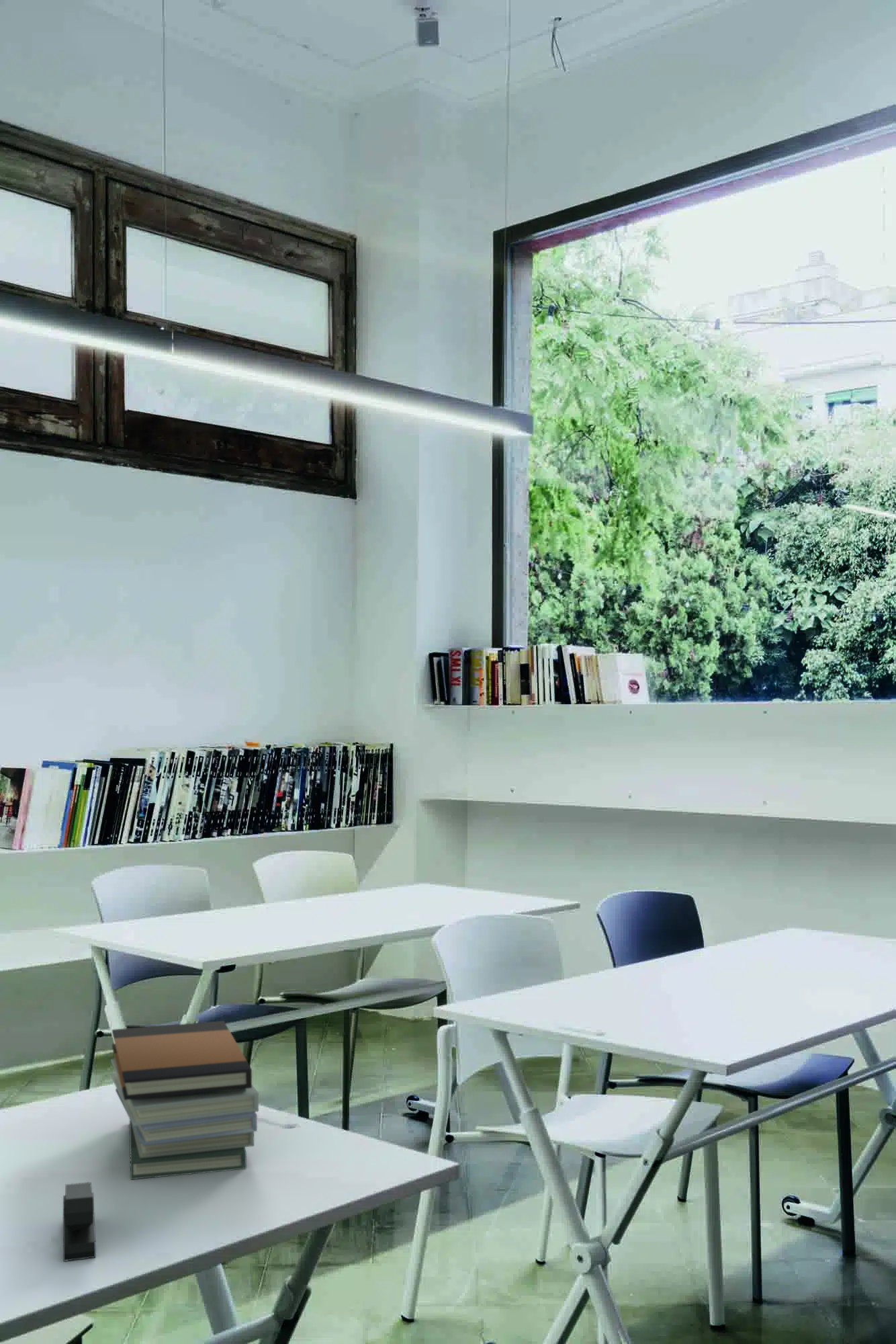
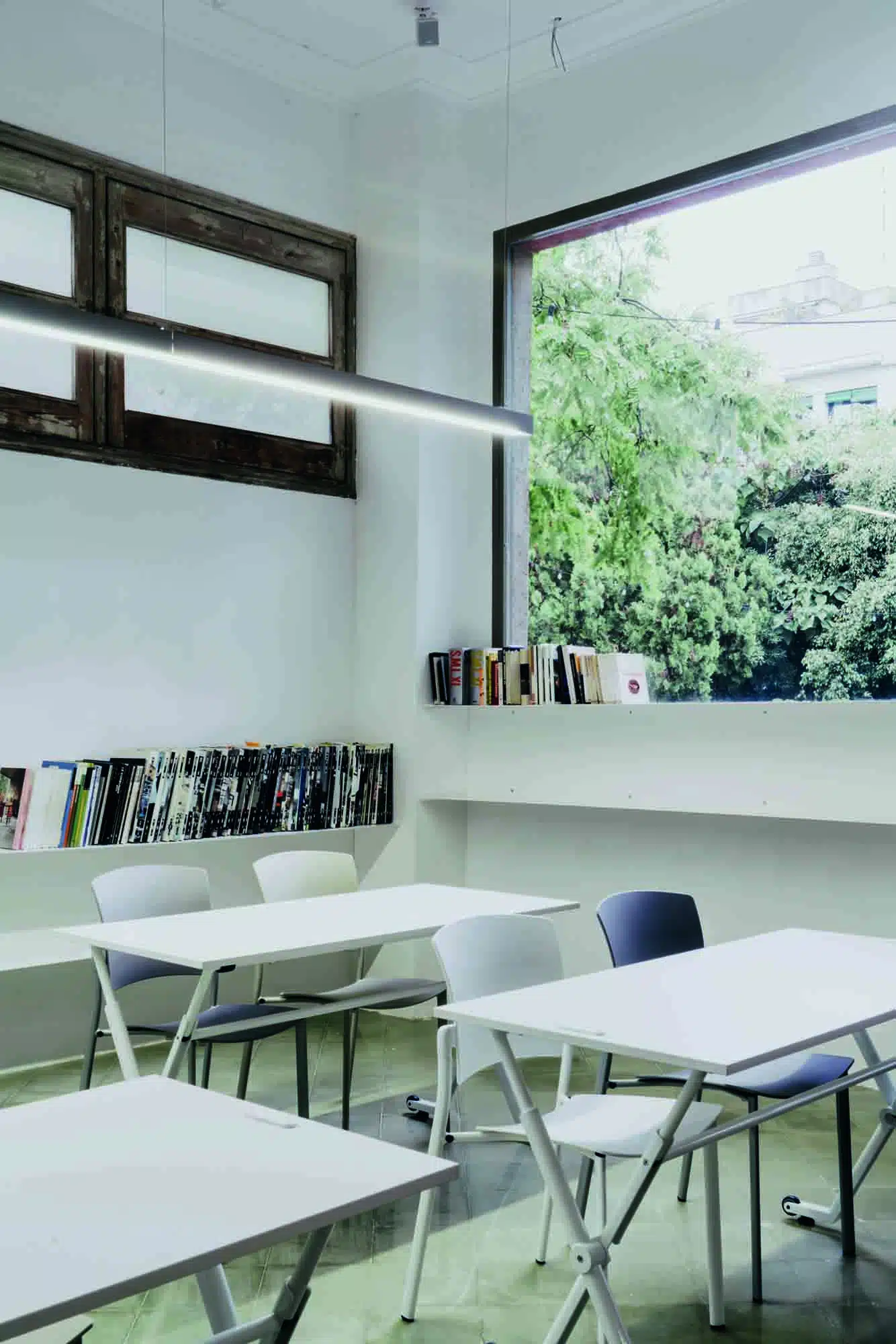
- book stack [110,1020,259,1180]
- stapler [62,1181,97,1262]
